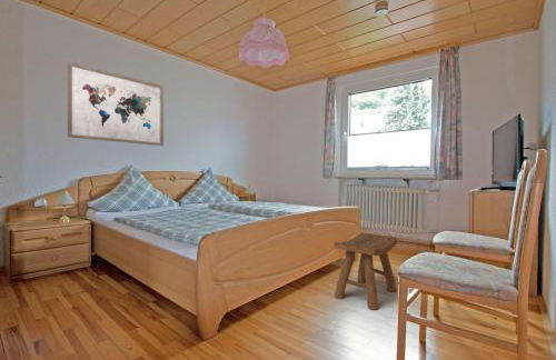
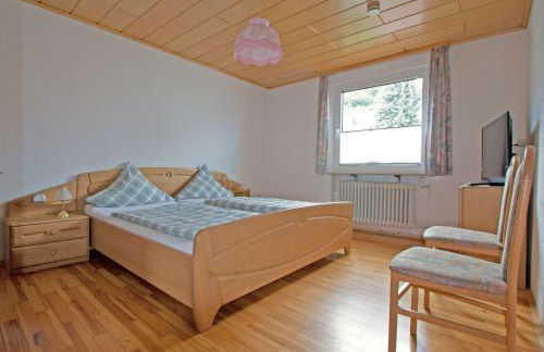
- wall art [67,61,165,147]
- stool [334,232,398,311]
